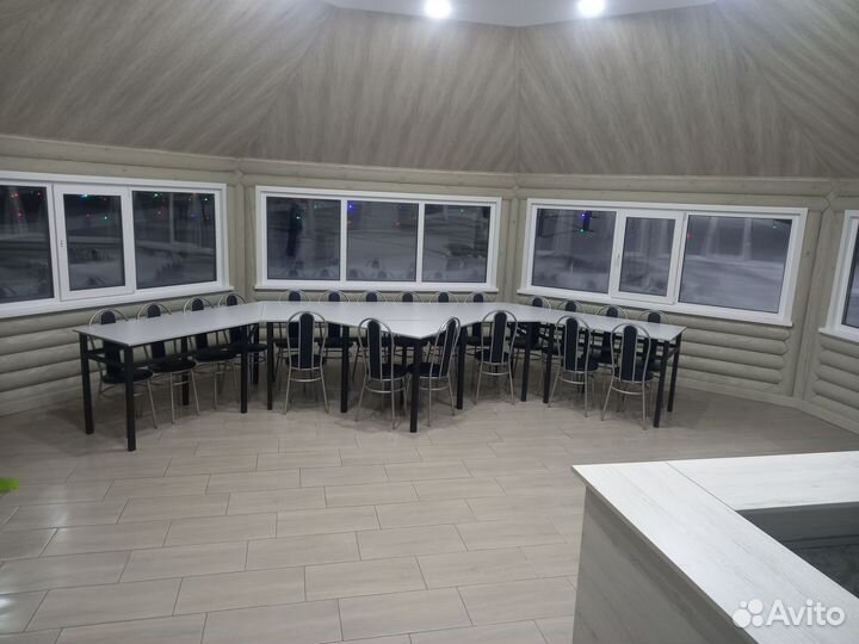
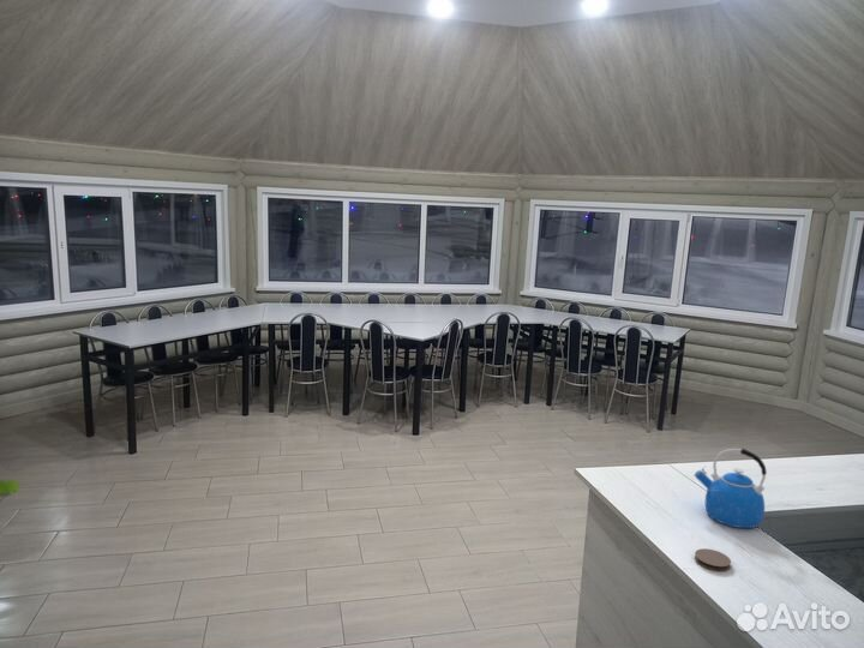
+ coaster [694,547,732,572]
+ kettle [694,448,768,529]
